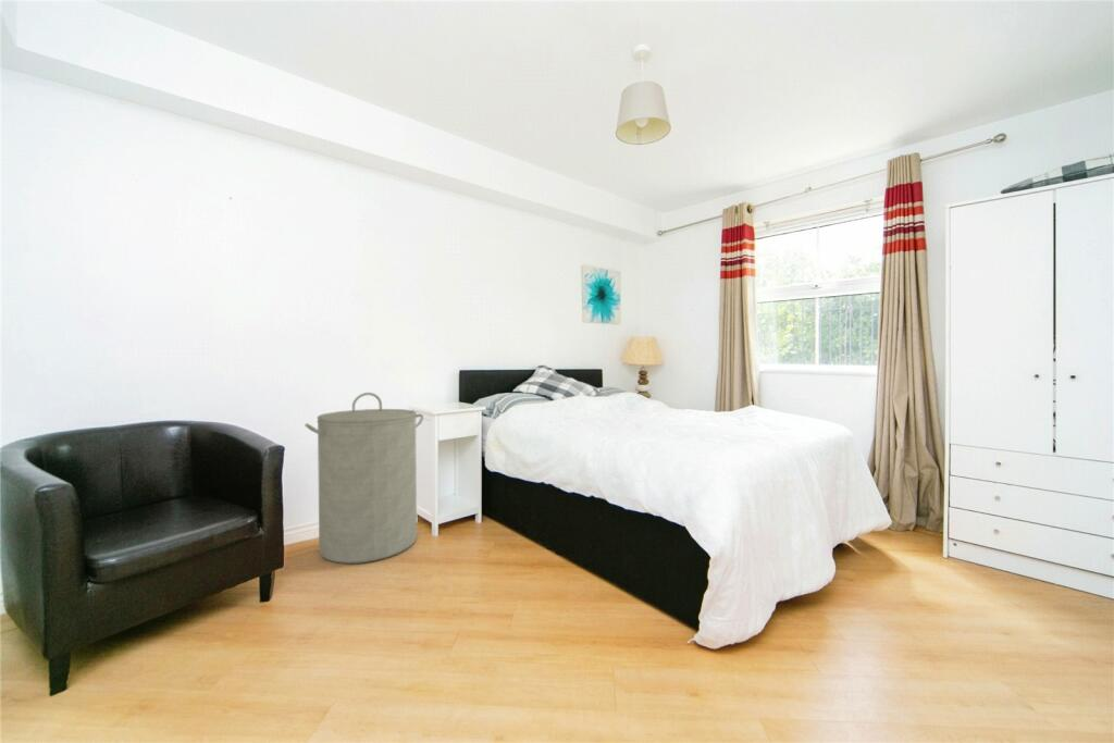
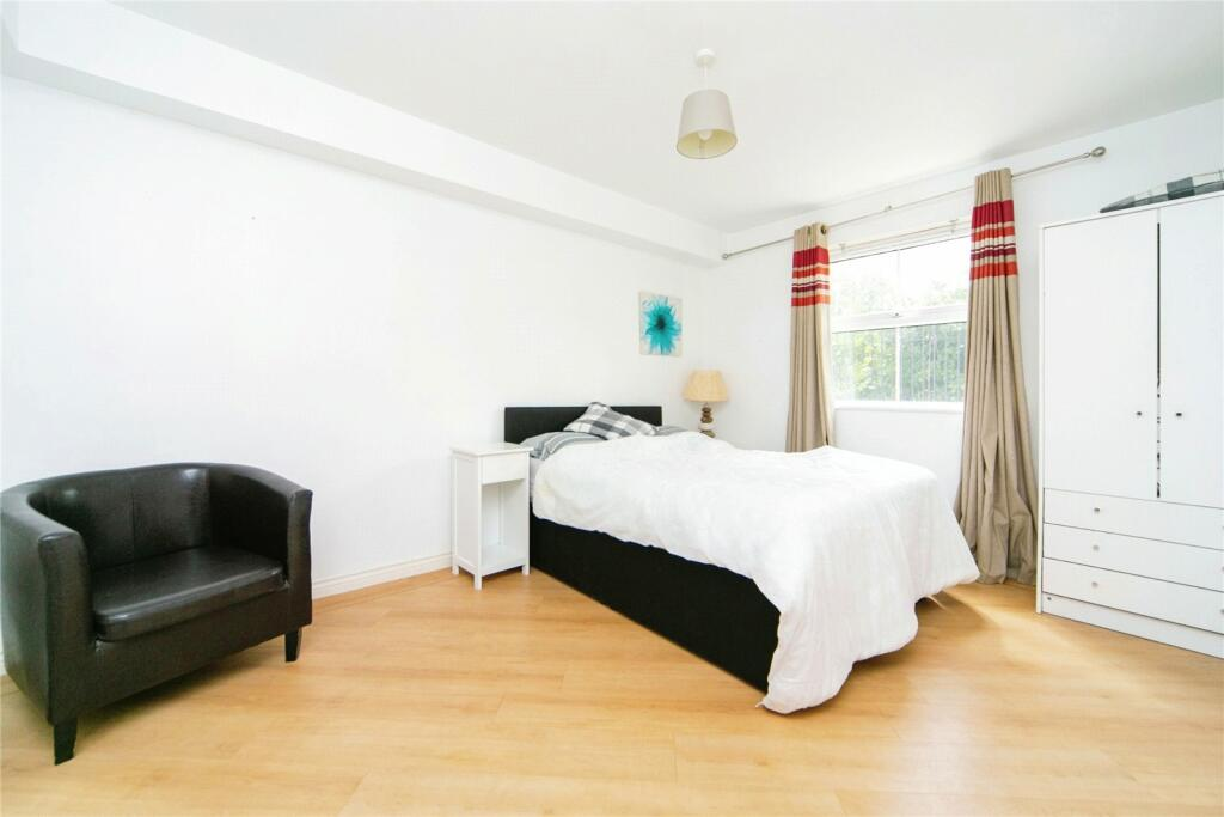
- laundry hamper [304,392,424,565]
